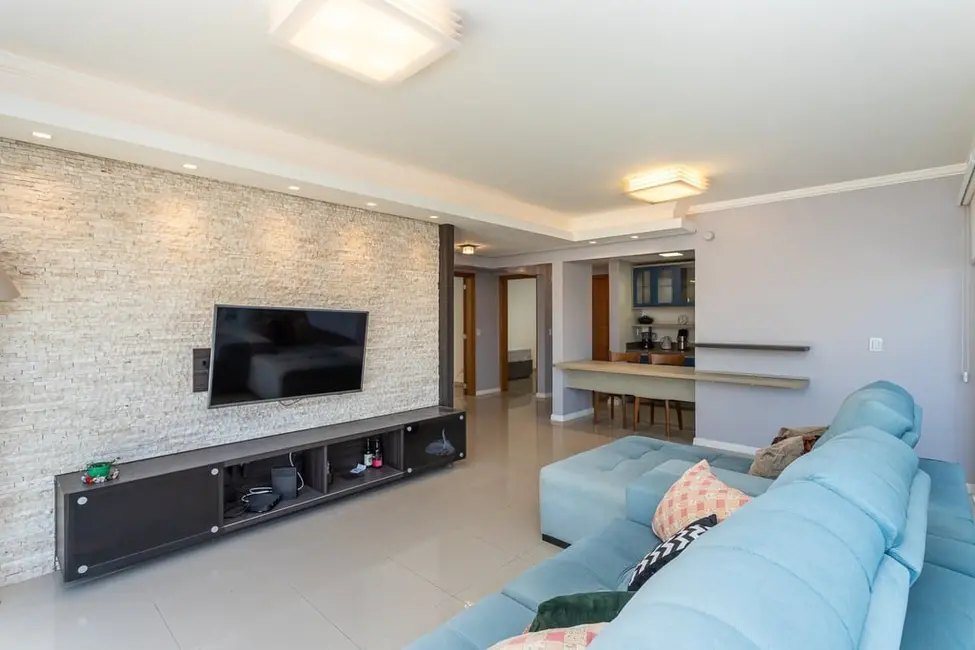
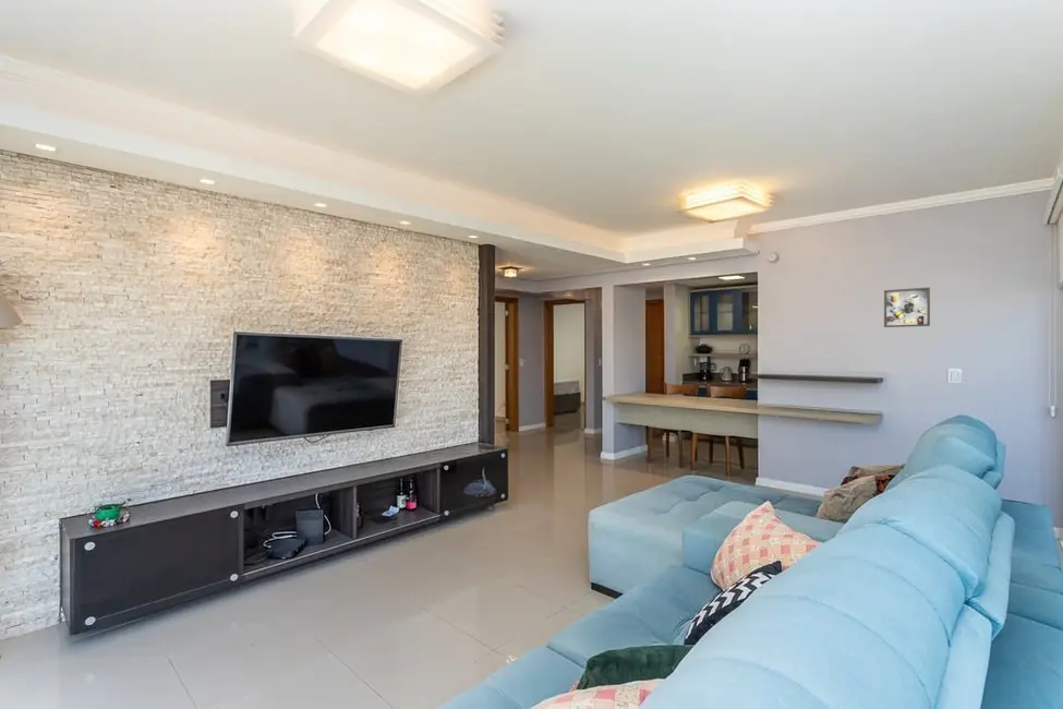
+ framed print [883,287,931,328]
